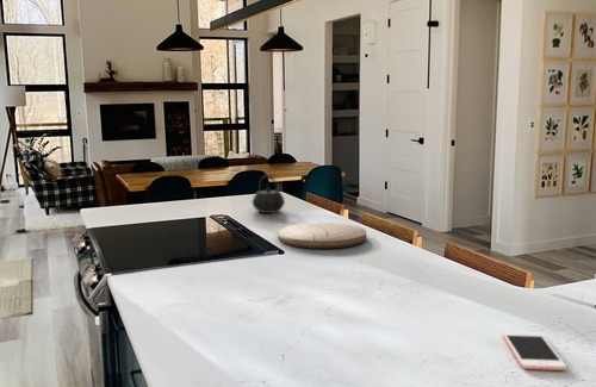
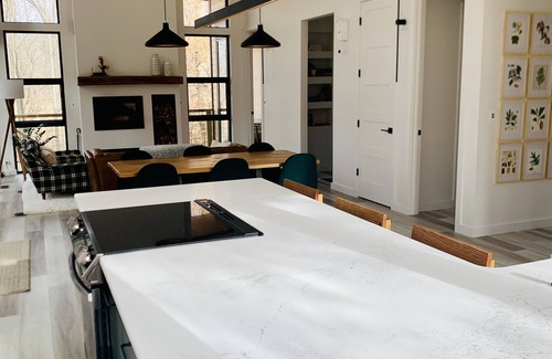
- cell phone [502,331,567,372]
- cutting board [278,221,367,249]
- kettle [252,174,286,214]
